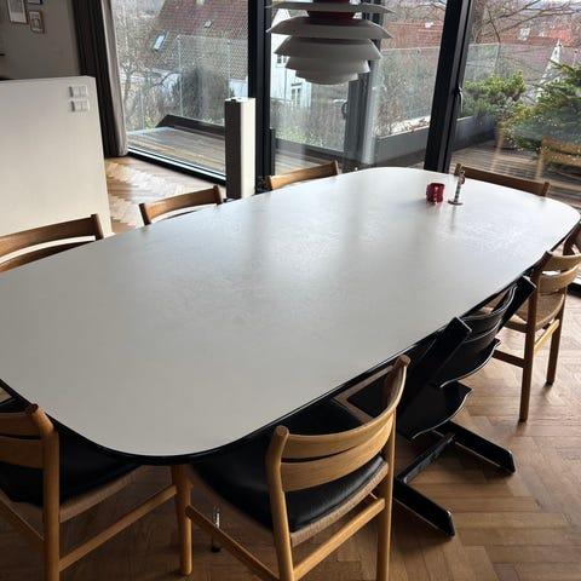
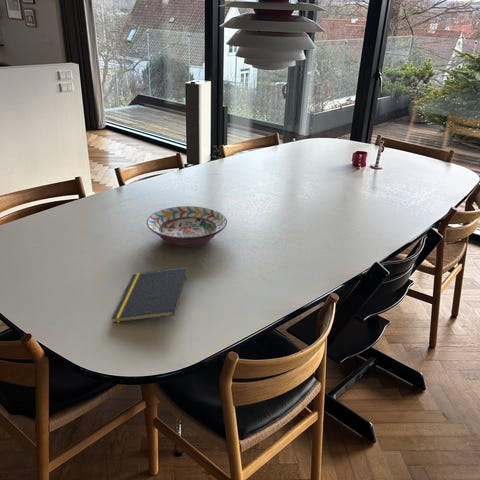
+ notepad [110,266,188,324]
+ decorative bowl [146,205,228,248]
